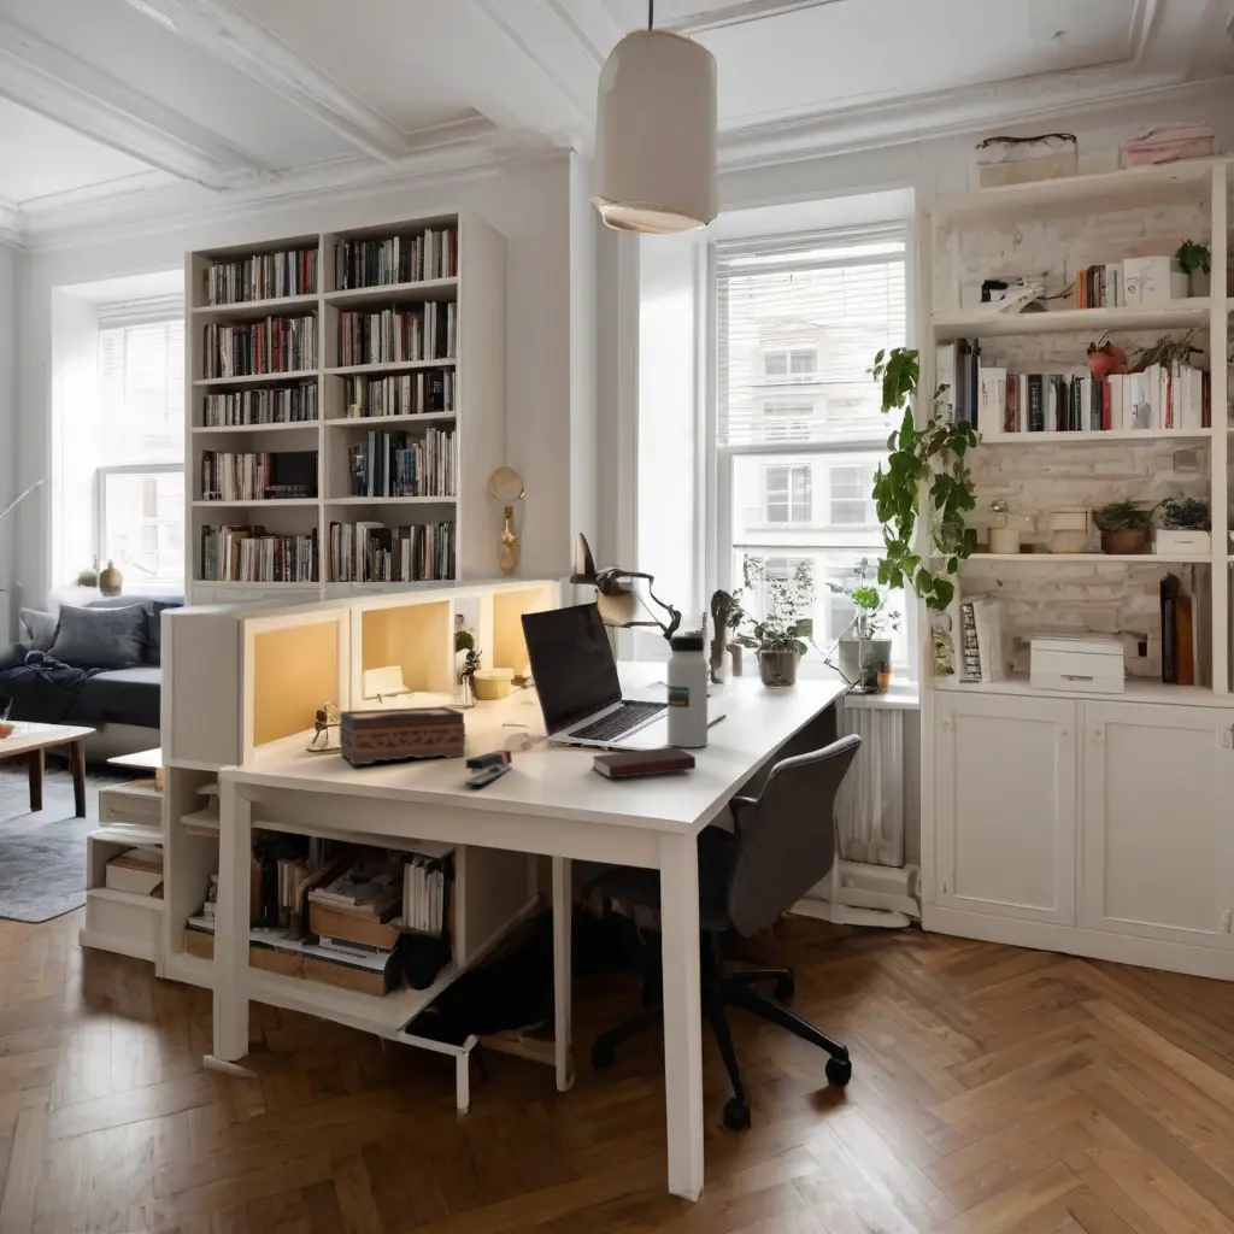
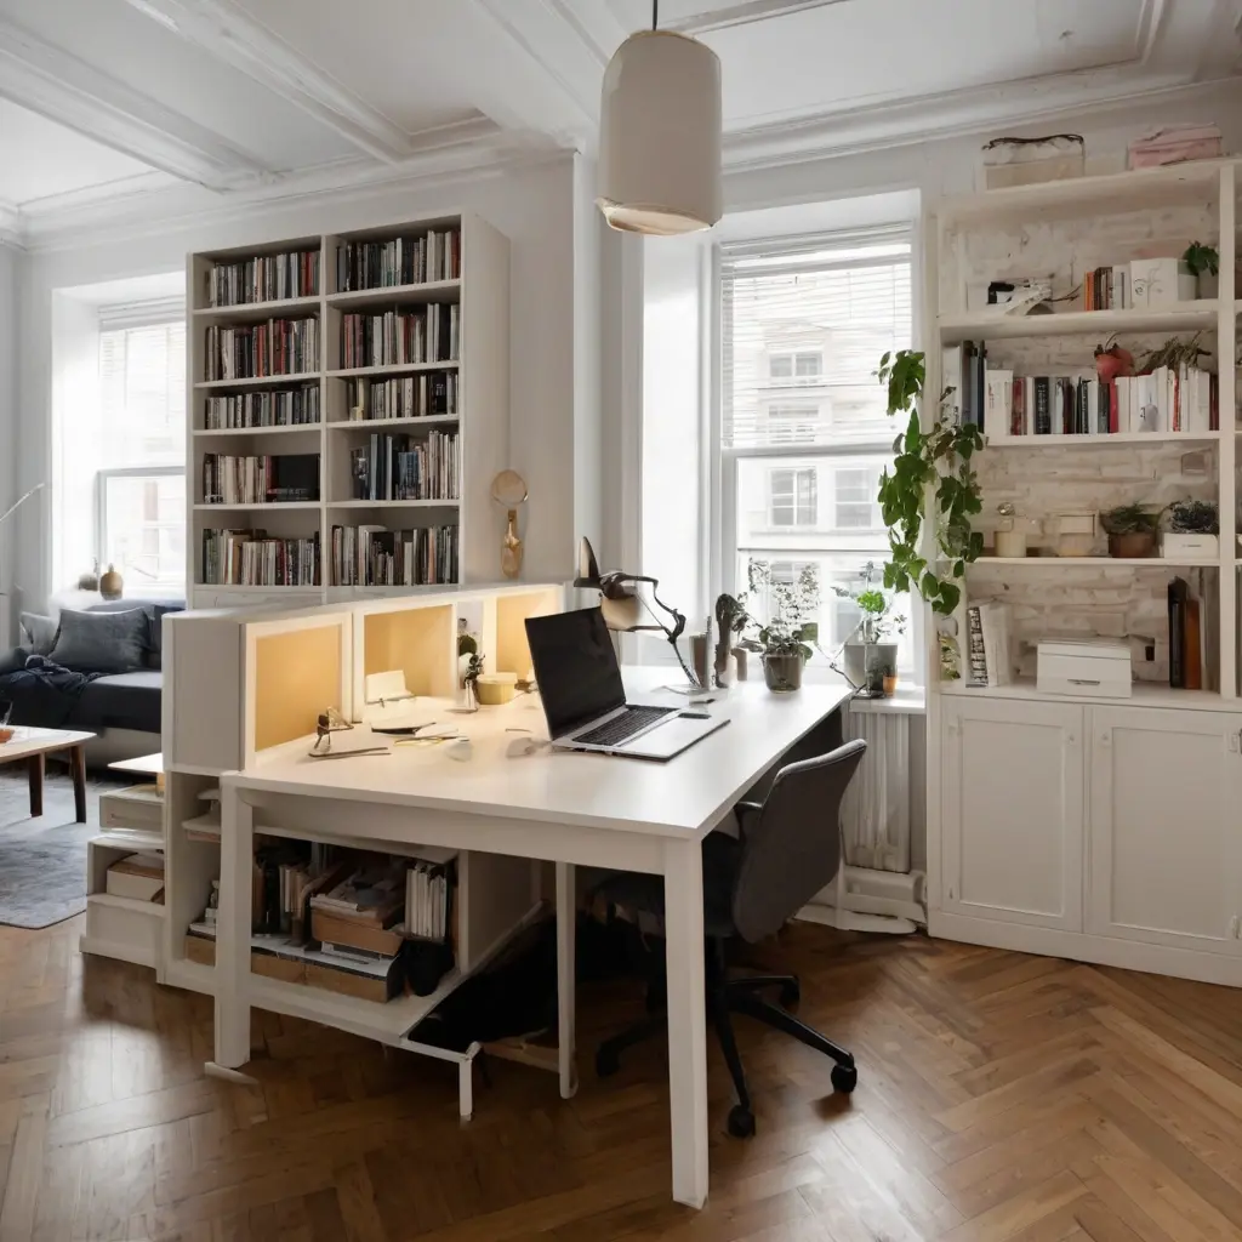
- book [590,746,697,778]
- water bottle [666,635,709,748]
- stapler [464,750,513,787]
- tissue box [339,705,466,765]
